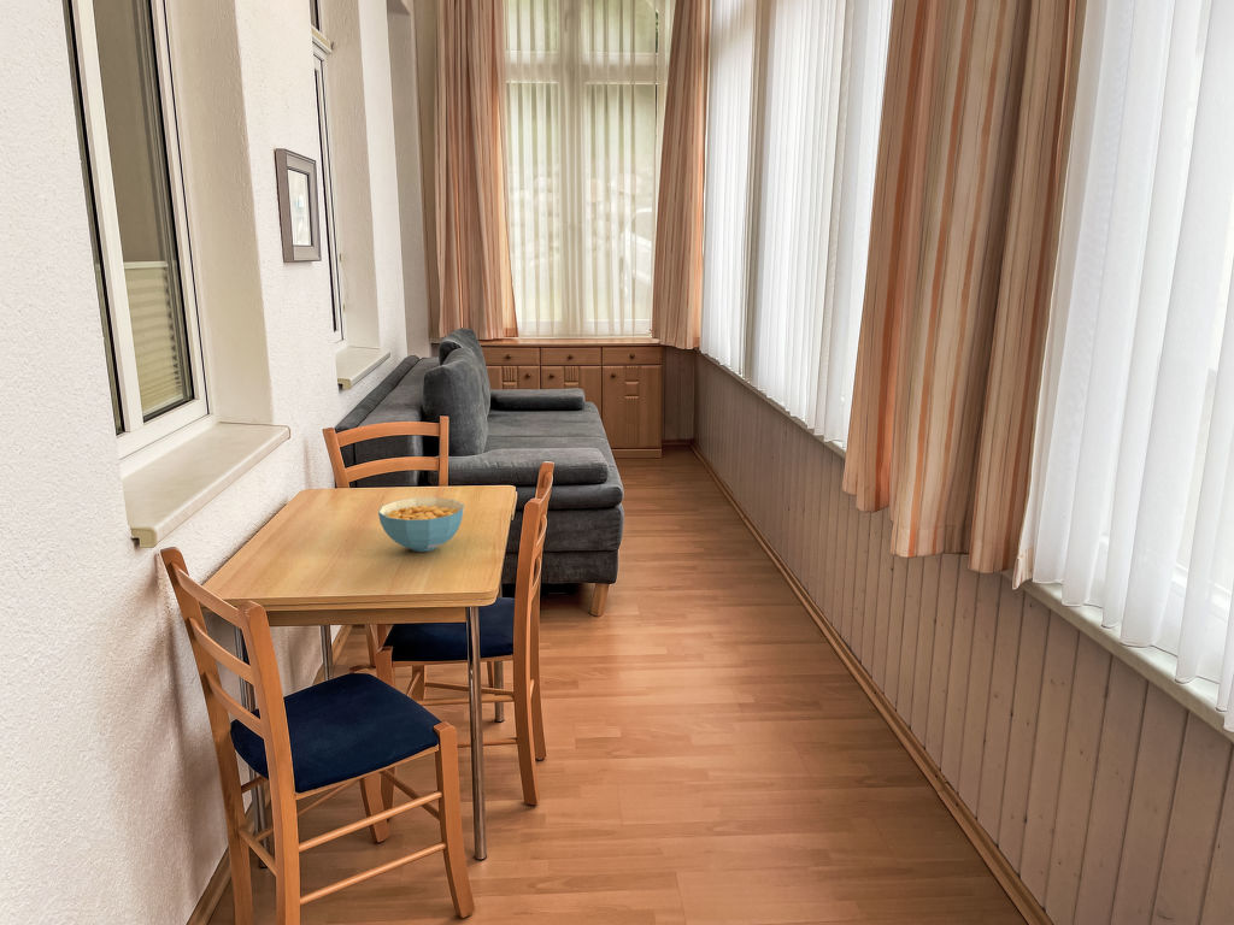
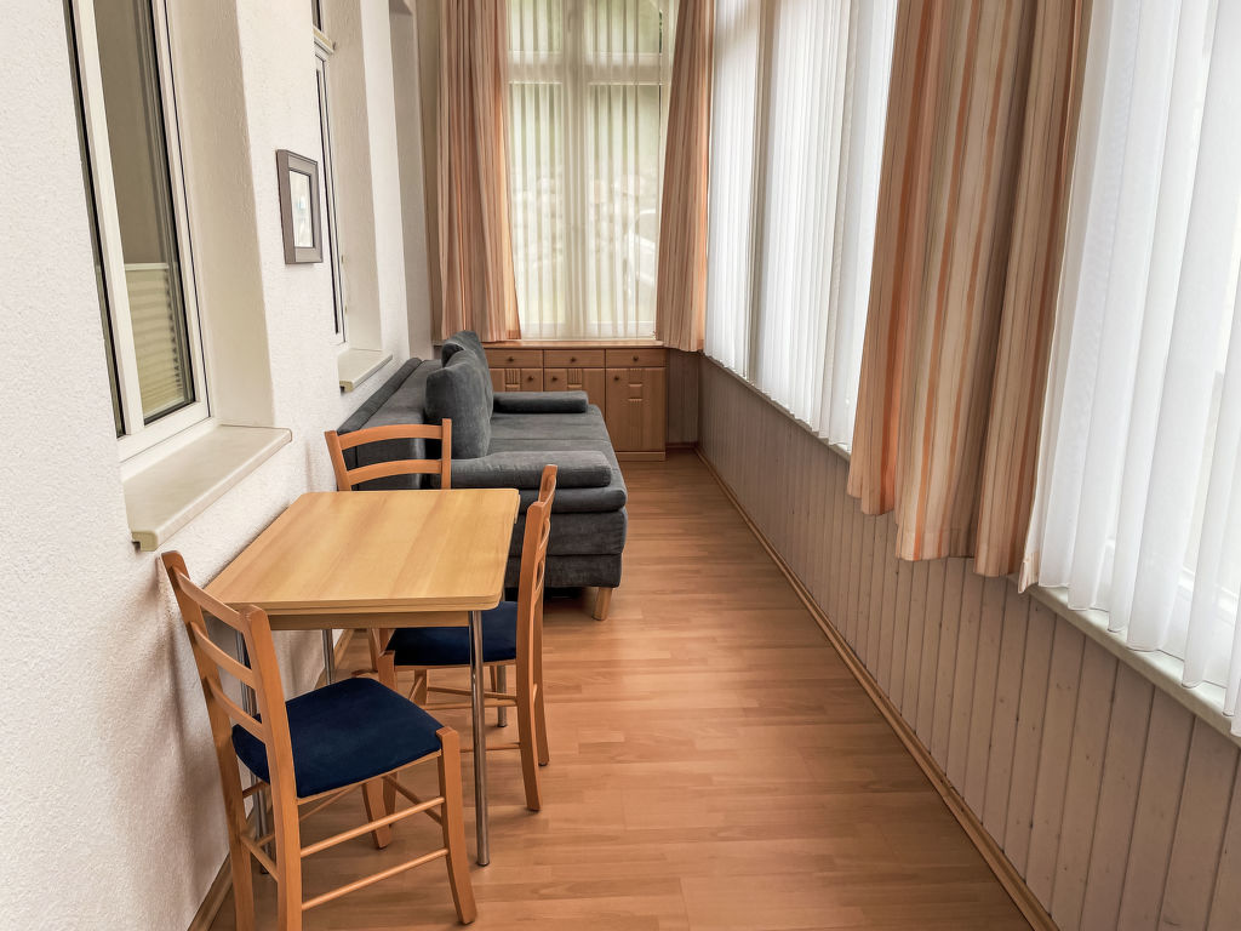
- cereal bowl [377,496,465,553]
